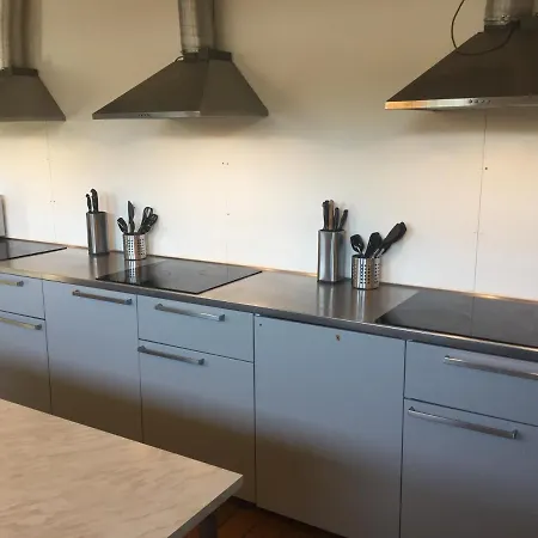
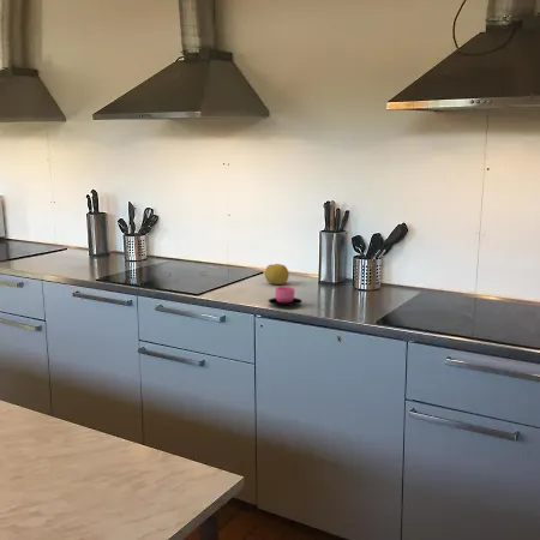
+ fruit [264,263,289,286]
+ cup [266,284,304,307]
